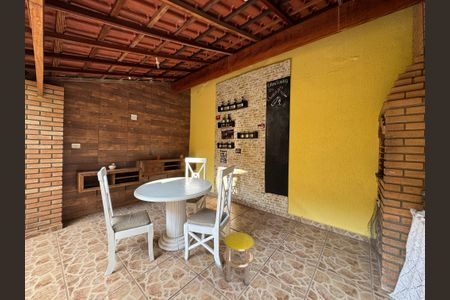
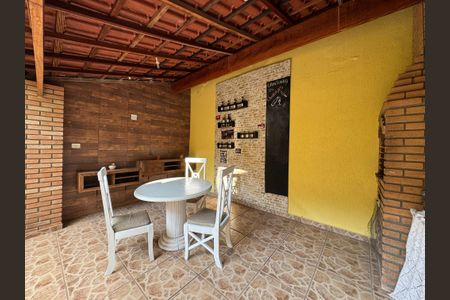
- stool [222,231,256,286]
